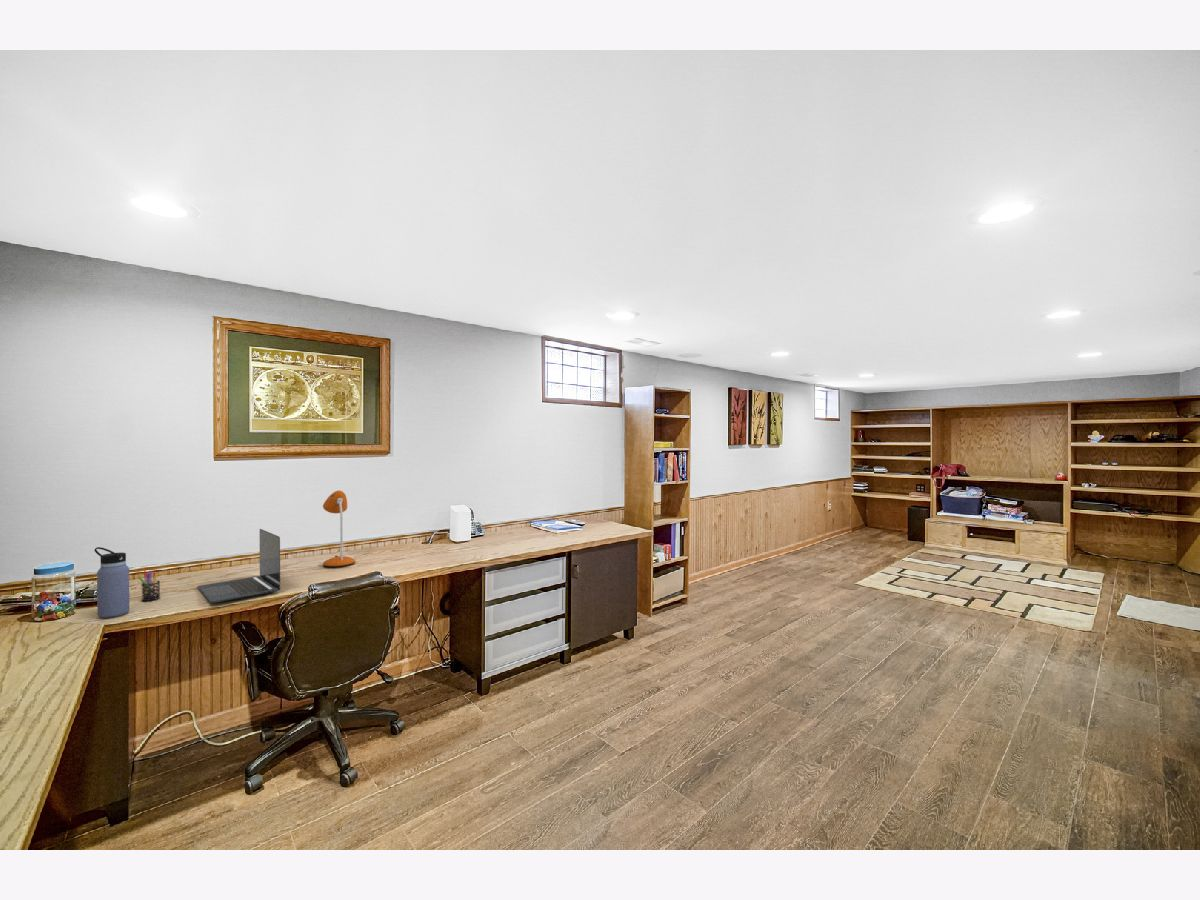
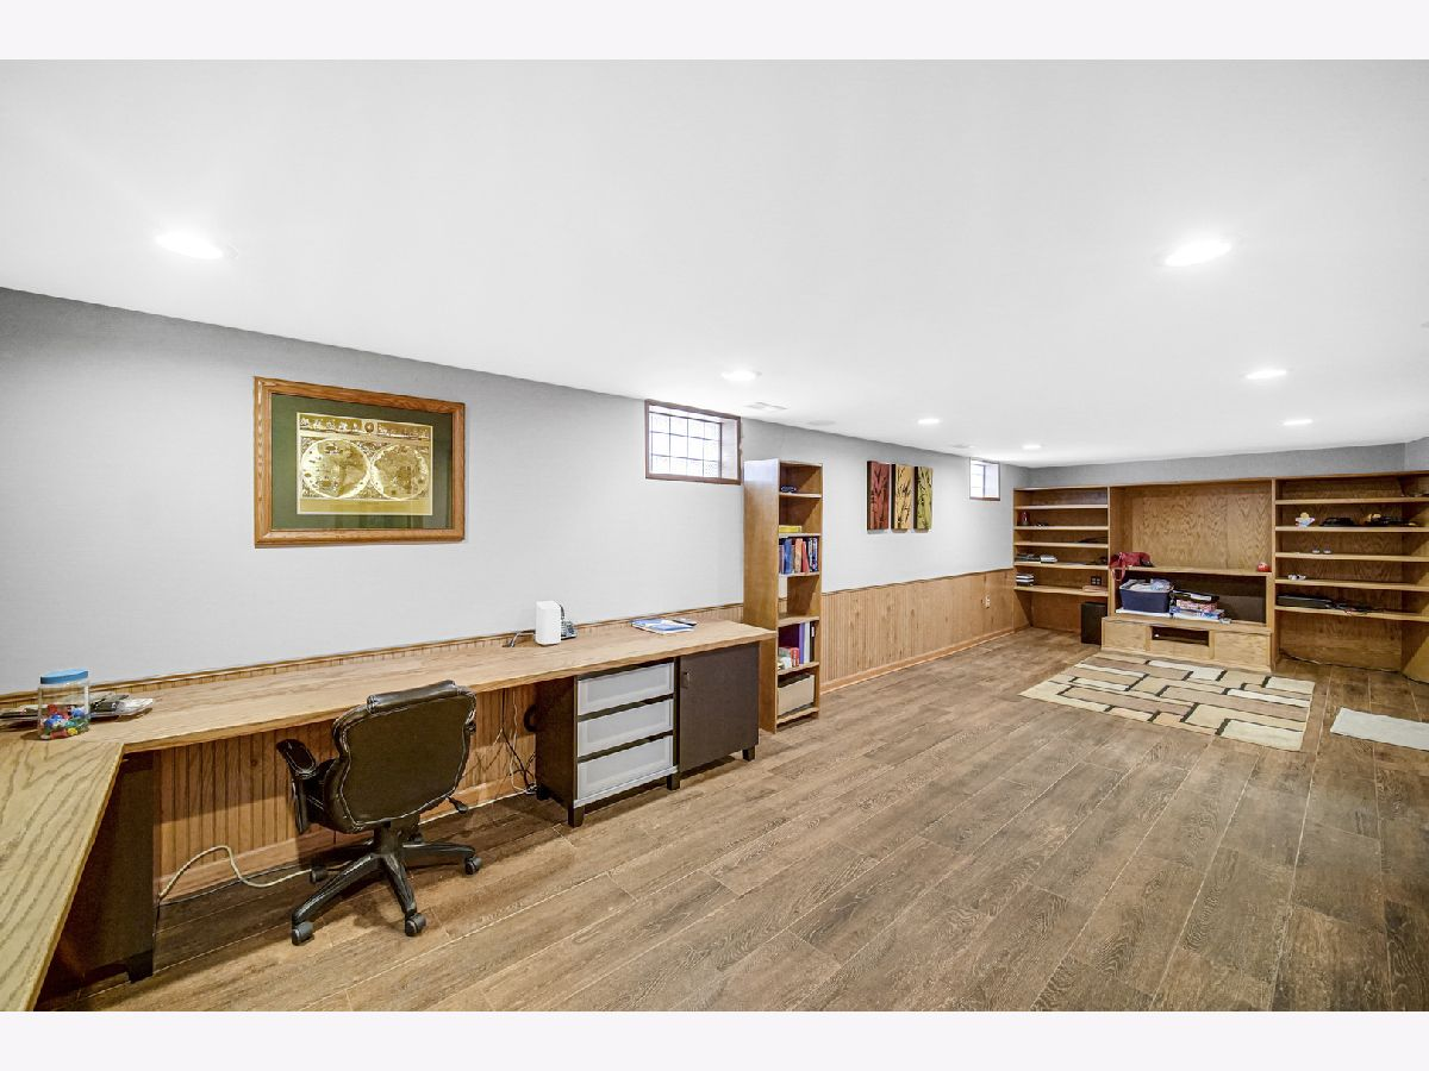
- pen holder [137,569,161,602]
- water bottle [93,546,130,619]
- desk lamp [322,489,356,568]
- laptop [196,528,281,604]
